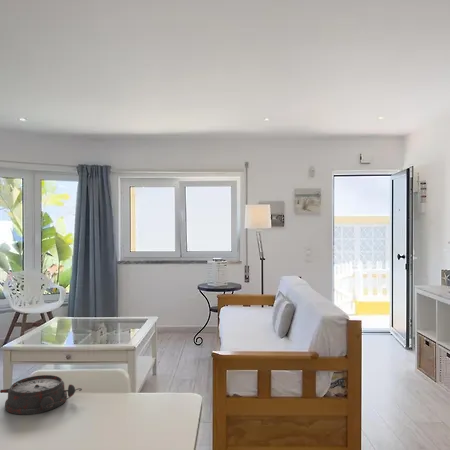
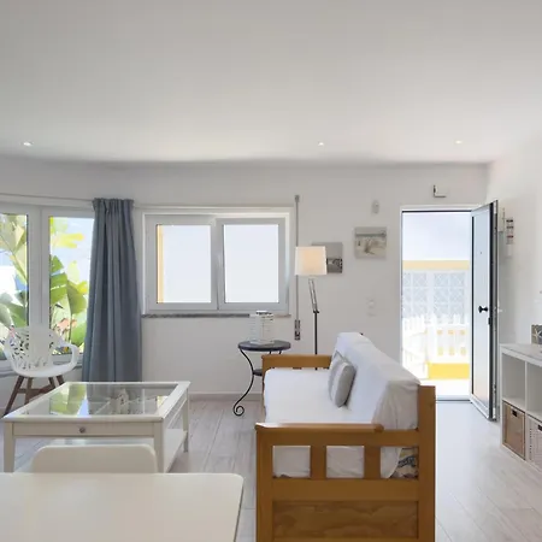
- alarm clock [0,374,83,416]
